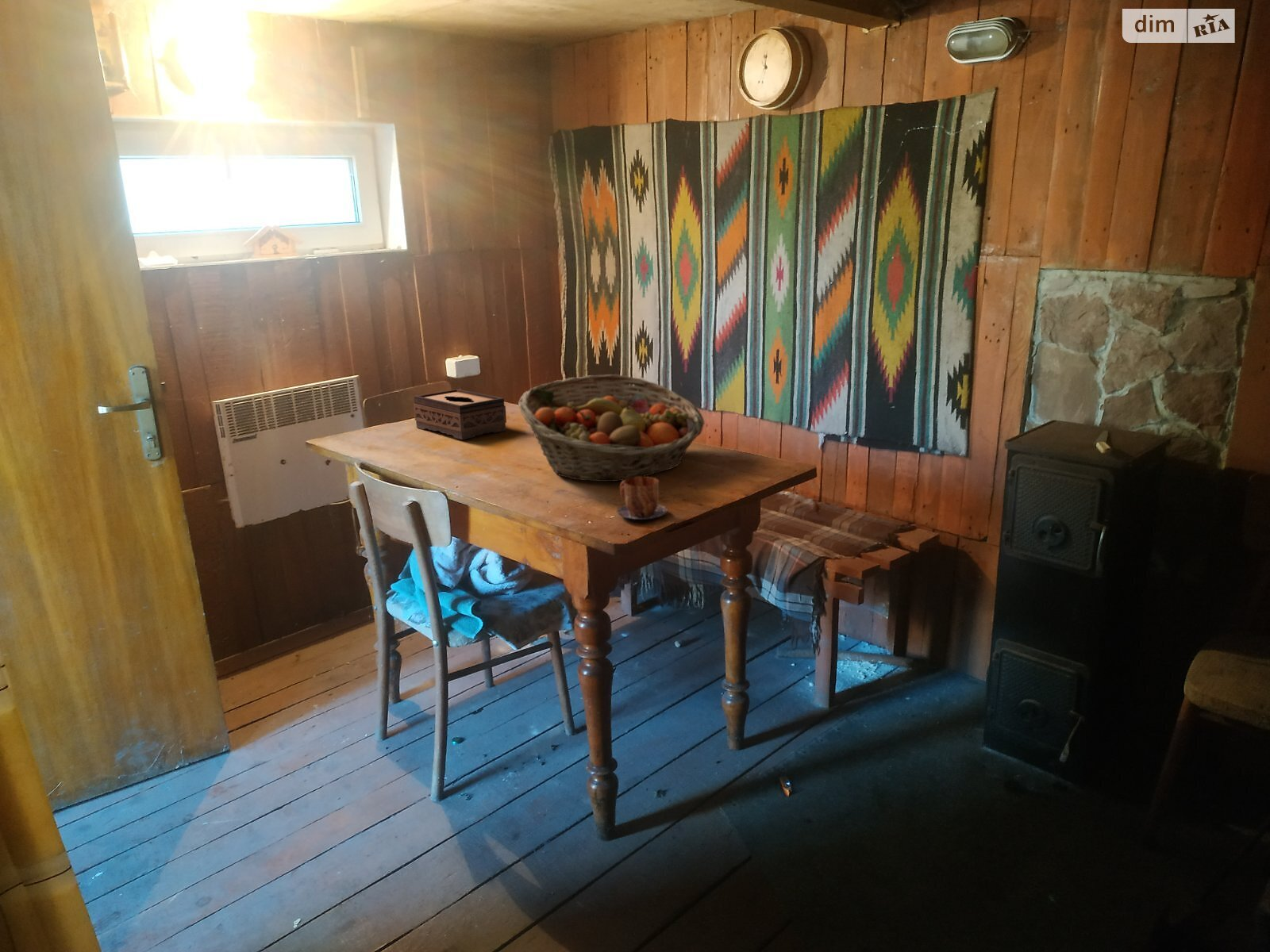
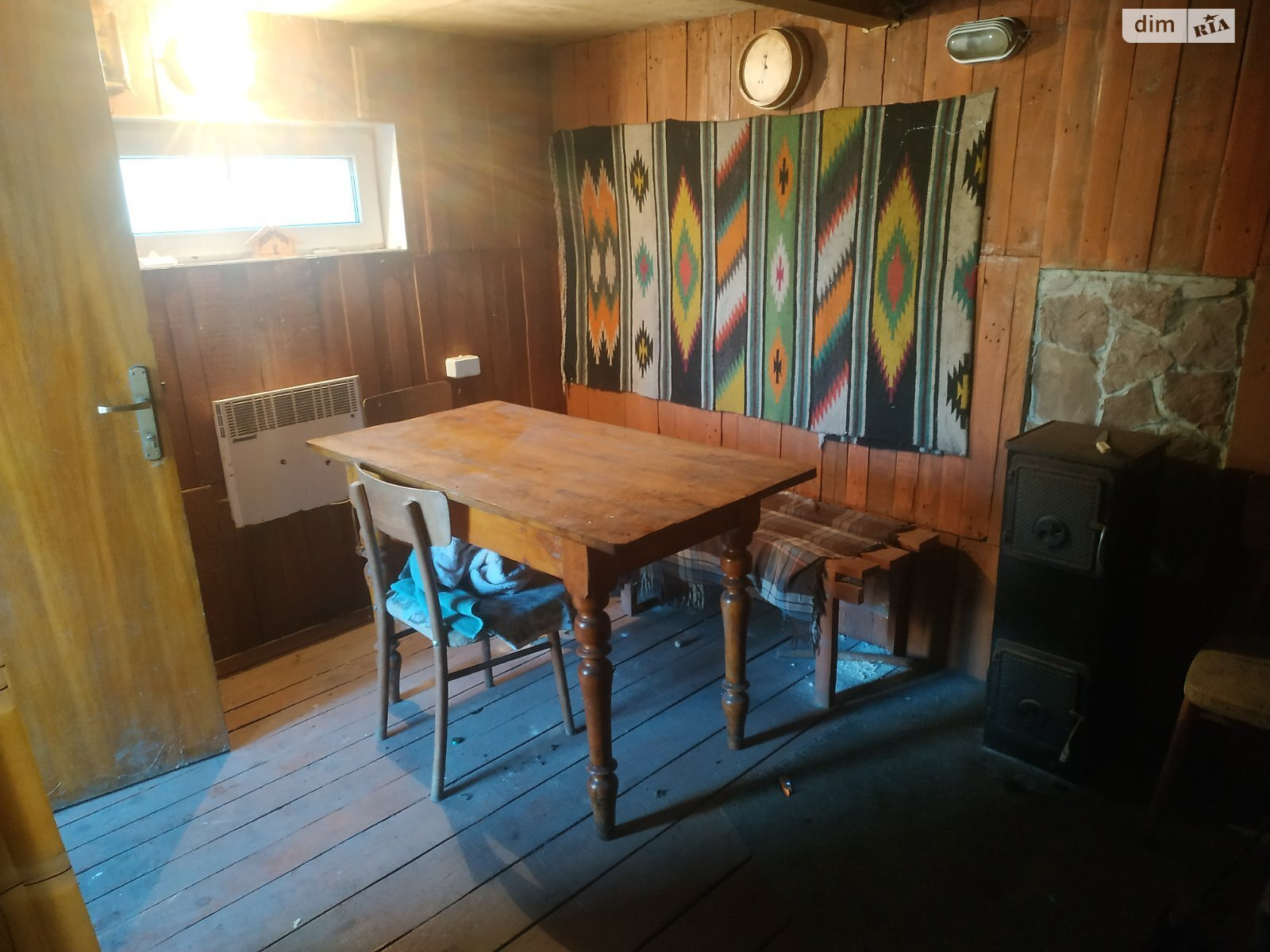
- tissue box [413,389,507,440]
- fruit basket [518,374,706,482]
- mug [615,476,668,520]
